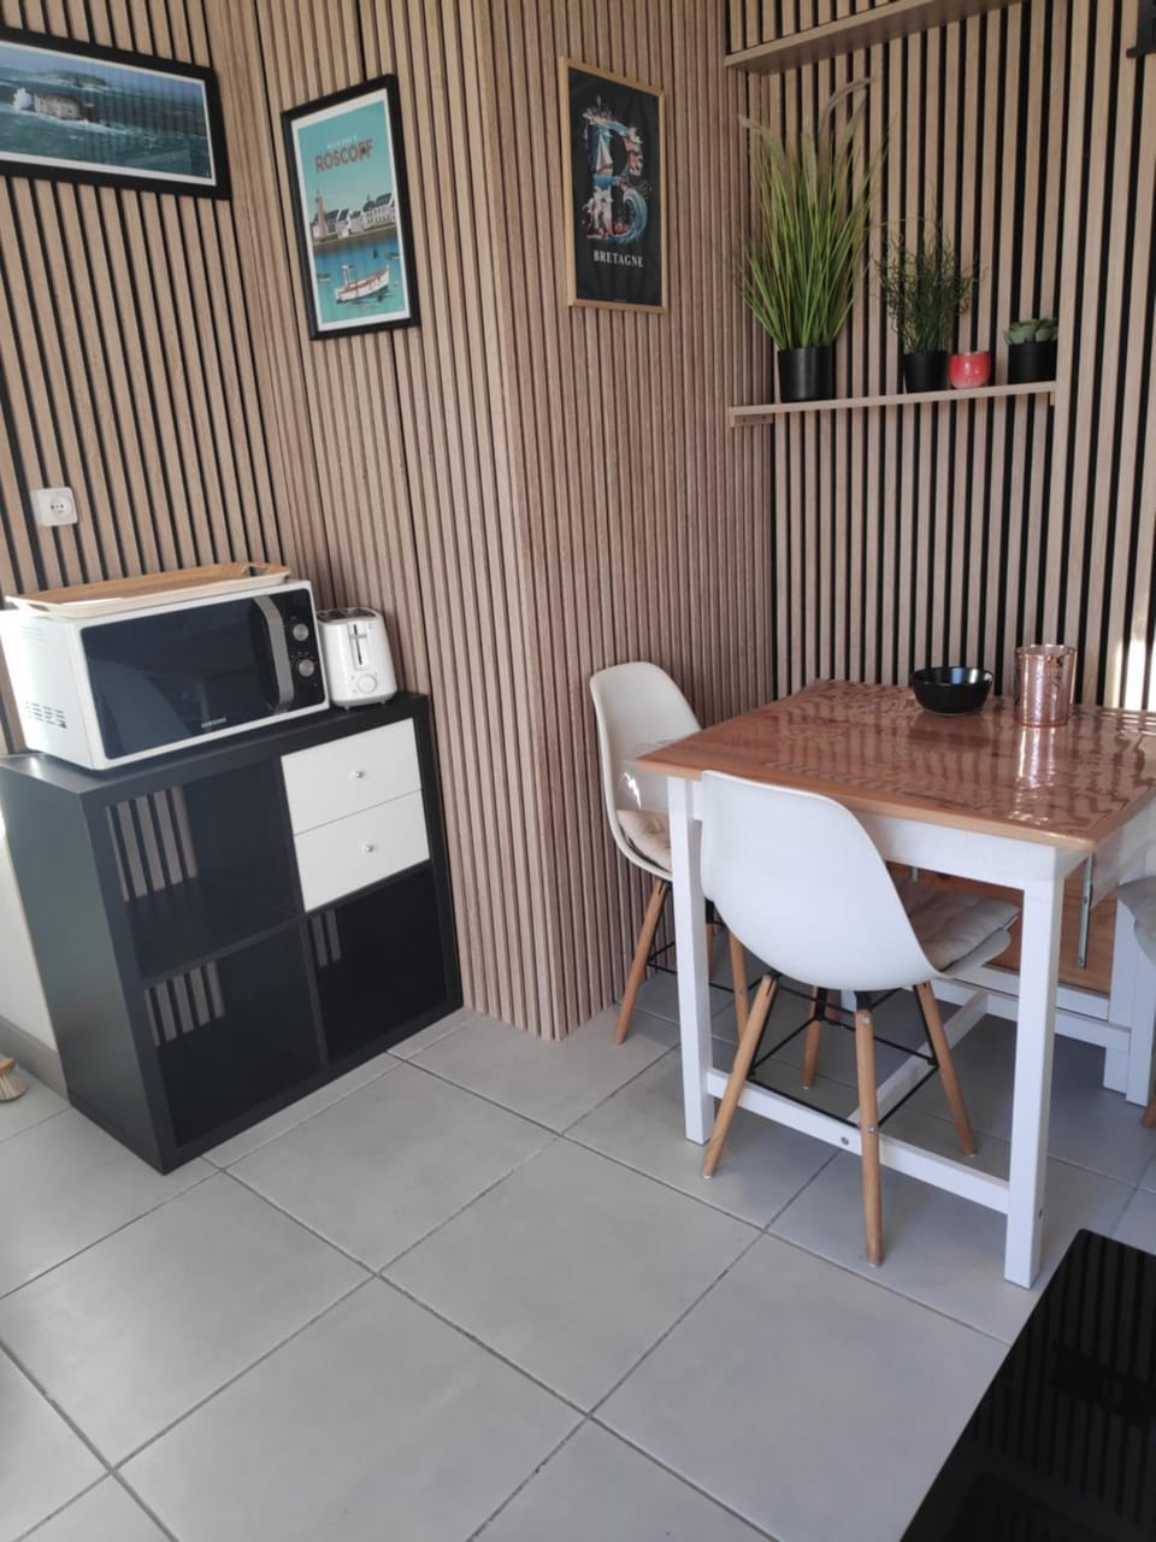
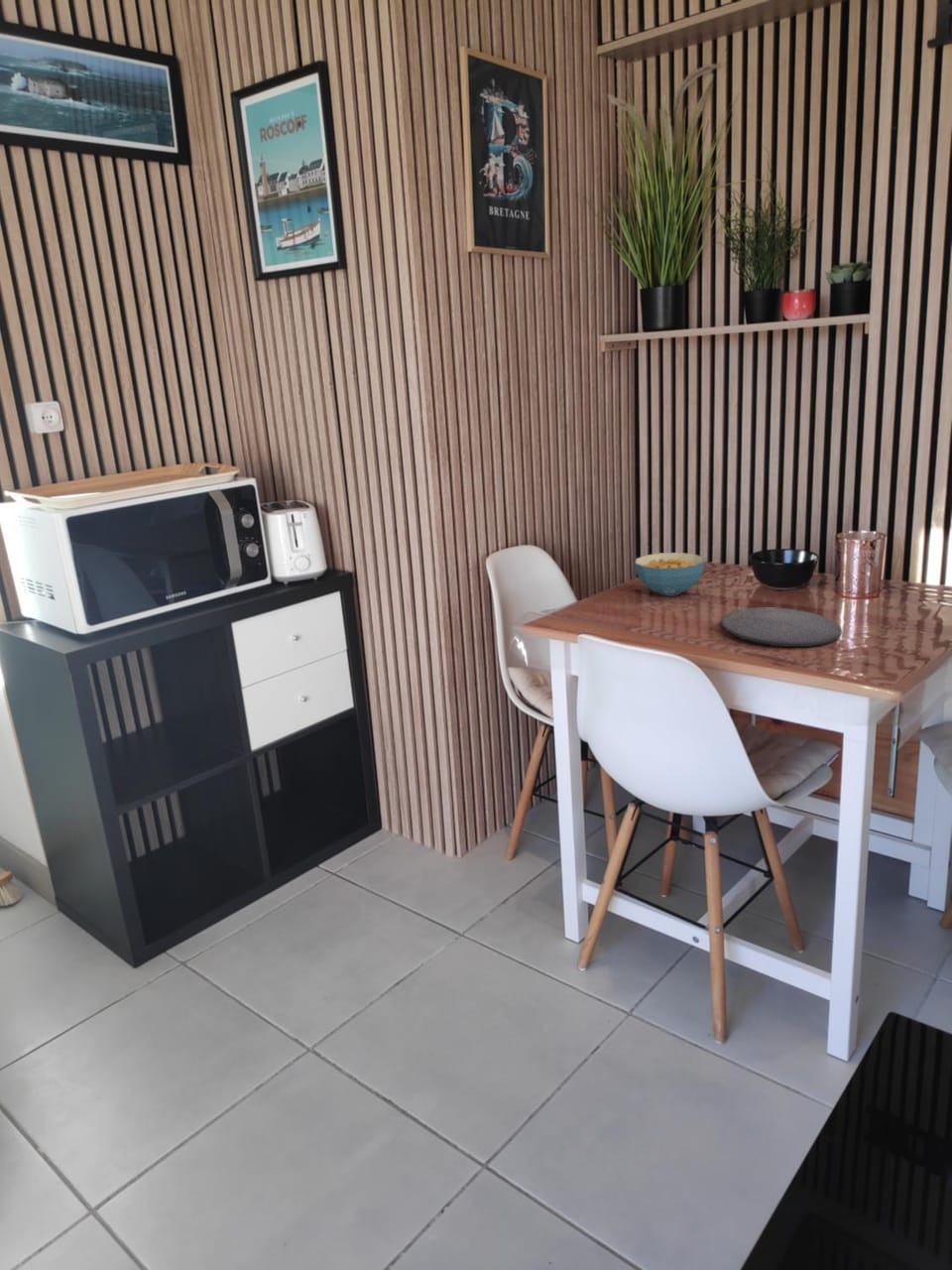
+ plate [720,606,843,648]
+ cereal bowl [634,552,706,597]
